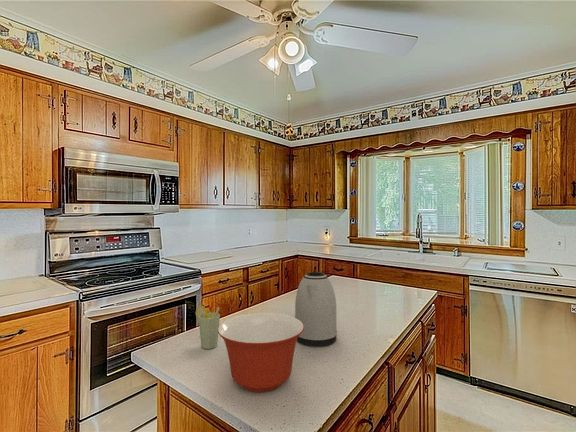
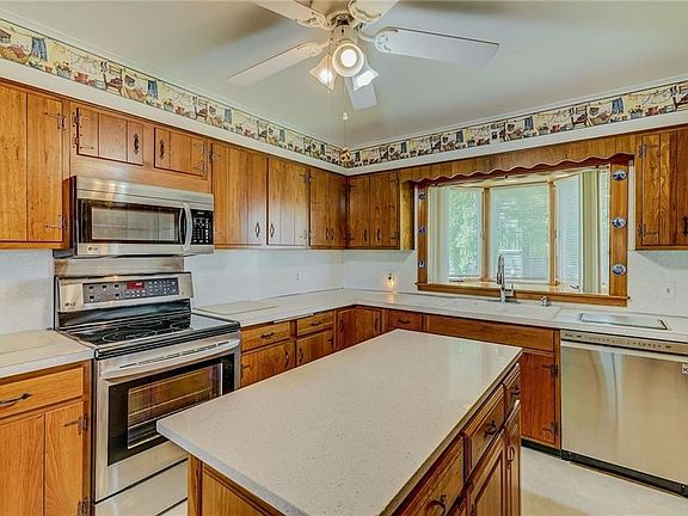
- mixing bowl [218,312,304,393]
- cup [194,305,221,350]
- kettle [294,271,338,347]
